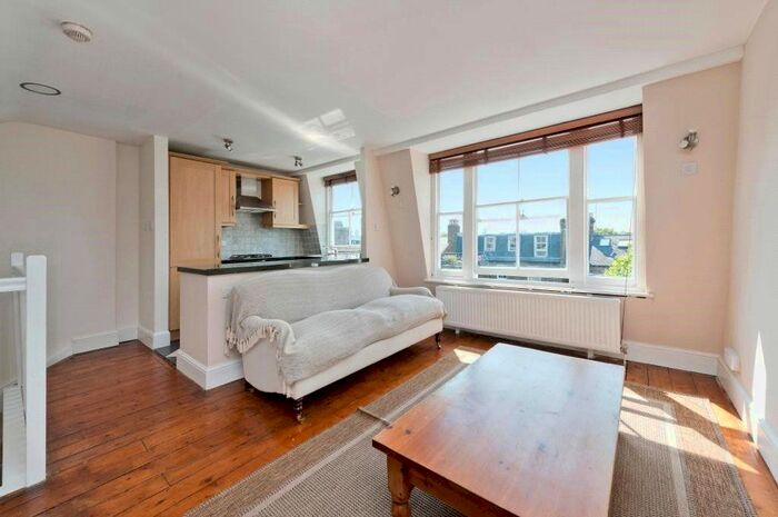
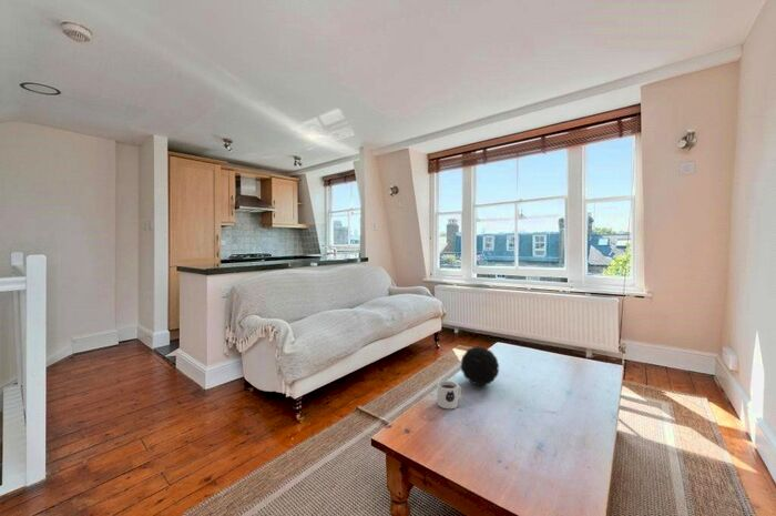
+ mug [436,380,462,409]
+ decorative orb [460,345,500,386]
